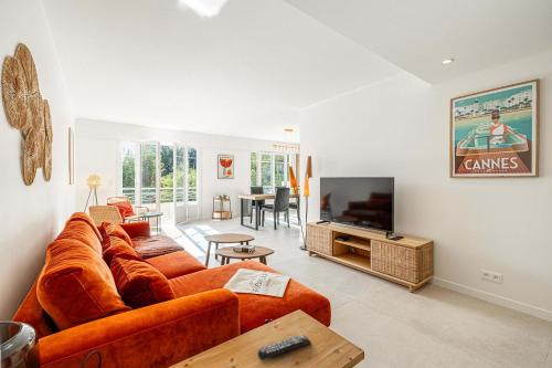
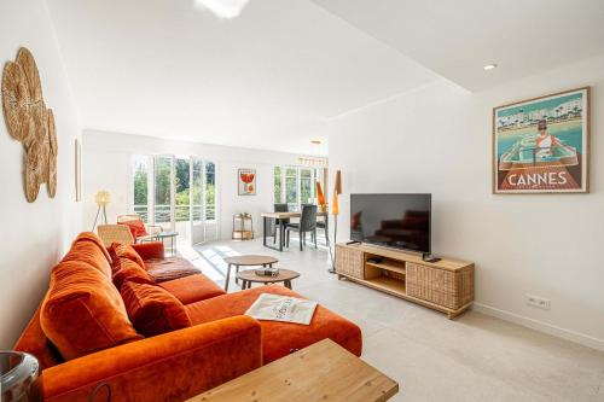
- remote control [257,334,312,361]
